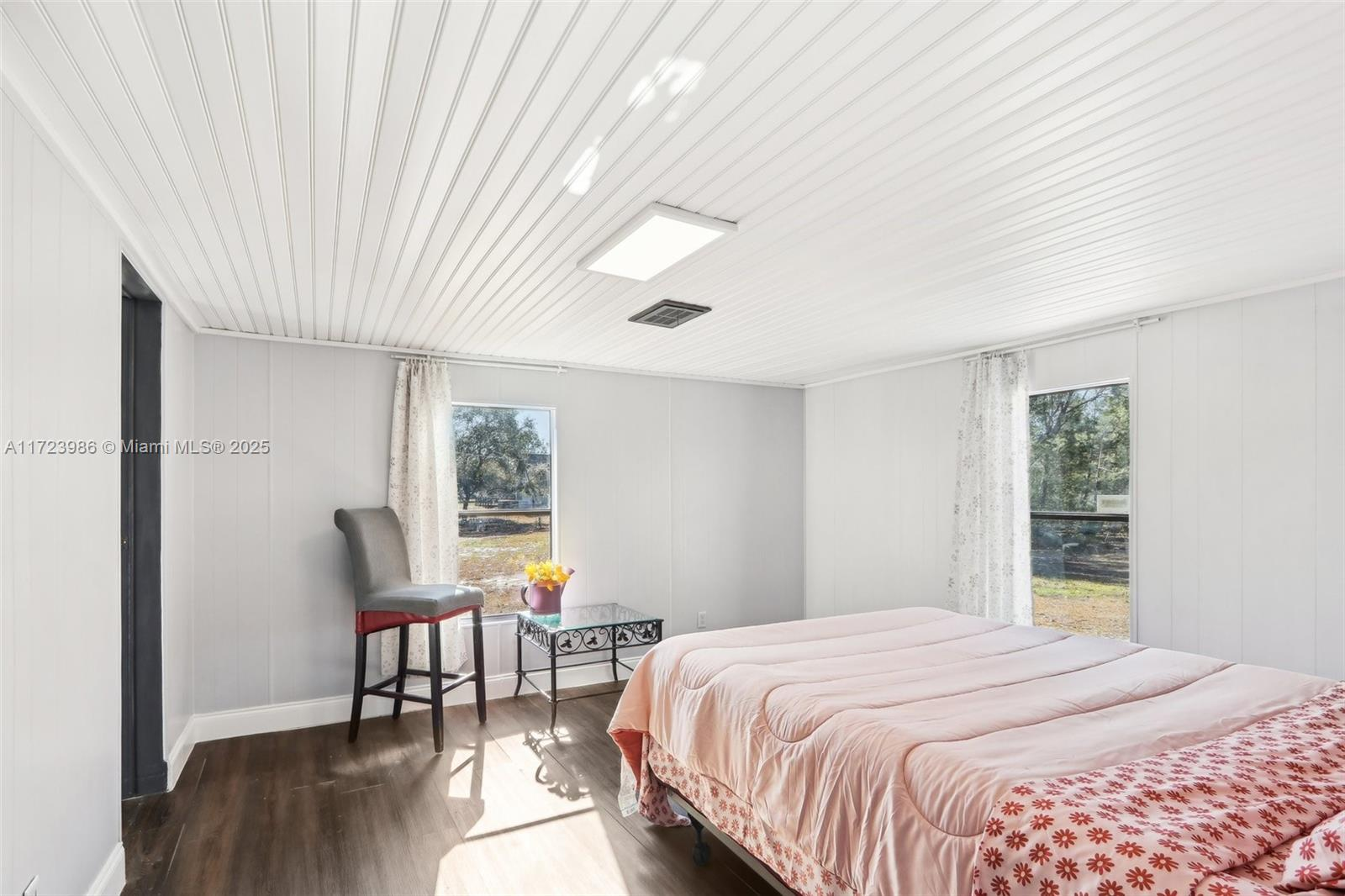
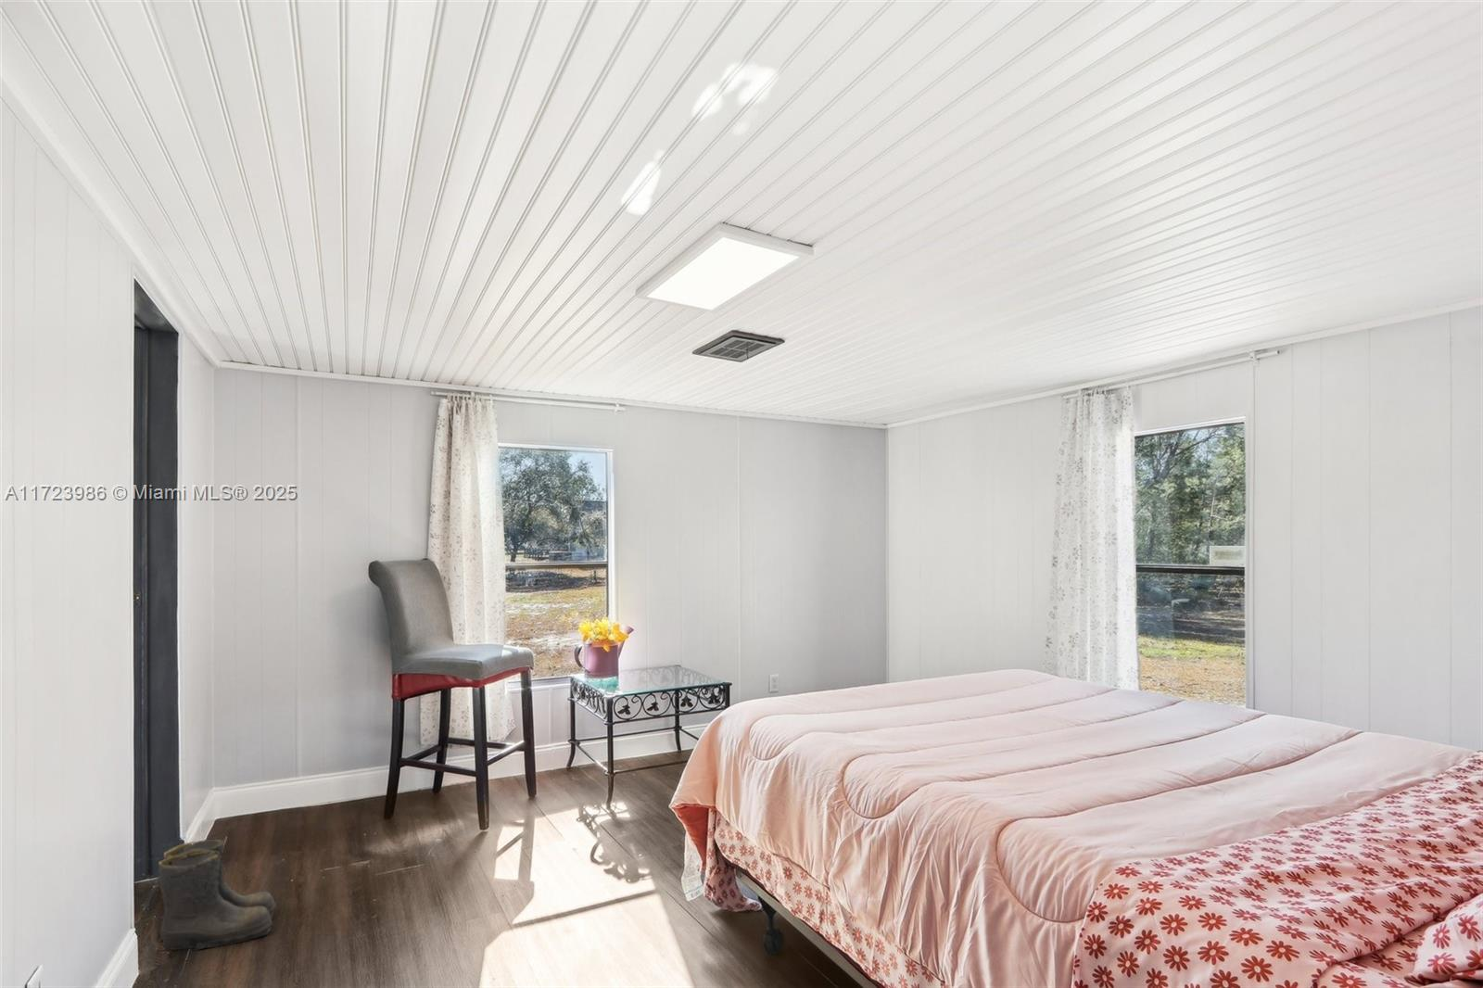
+ boots [158,839,277,951]
